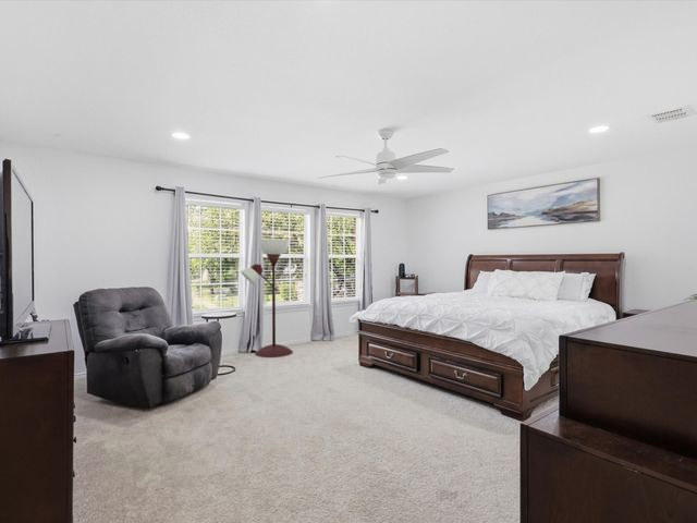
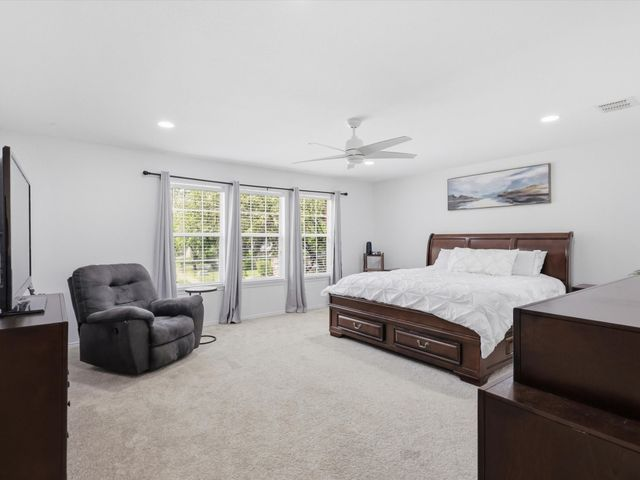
- floor lamp [240,238,294,358]
